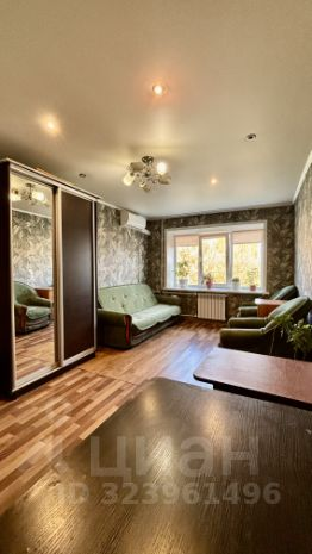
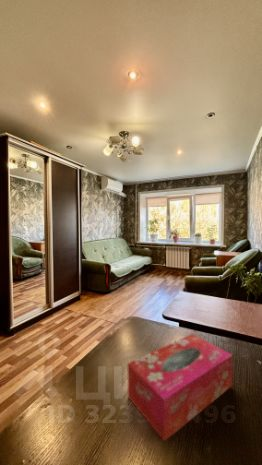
+ tissue box [127,333,233,442]
